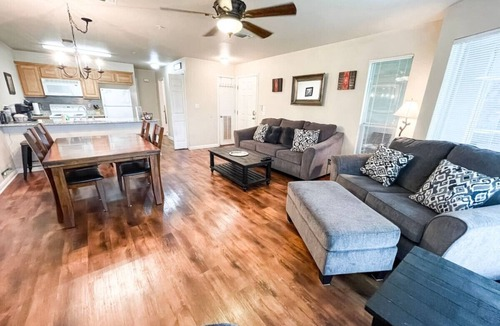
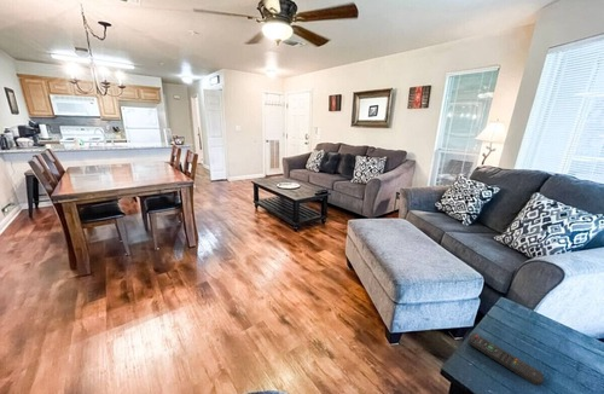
+ remote control [467,332,545,387]
